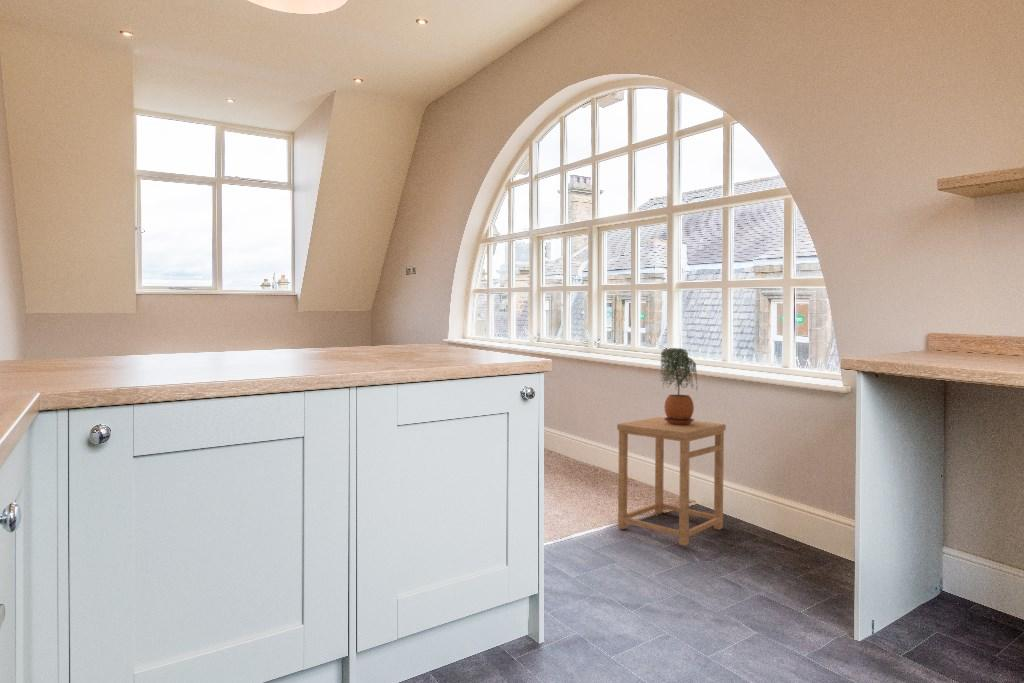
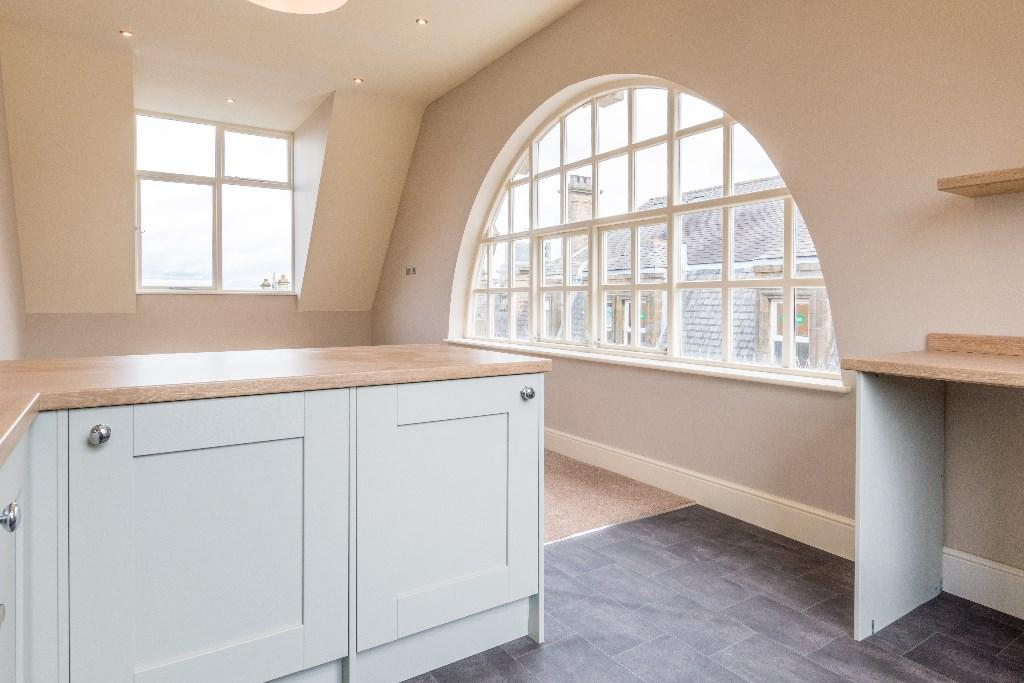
- side table [616,416,727,547]
- potted plant [659,347,699,425]
